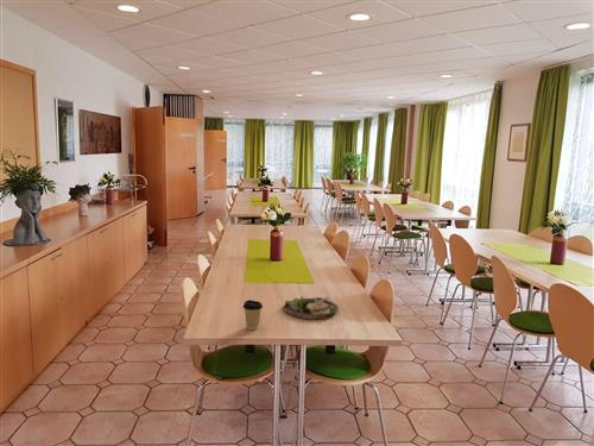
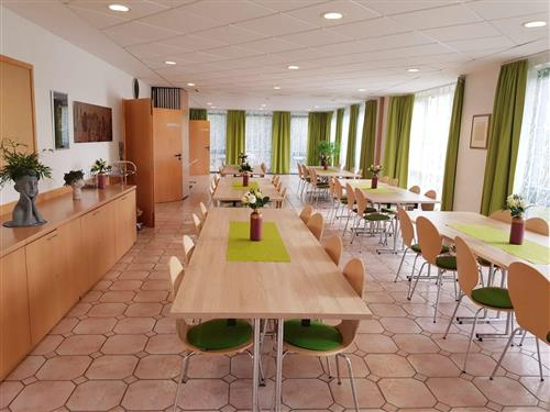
- dinner plate [282,295,340,320]
- coffee cup [242,299,264,331]
